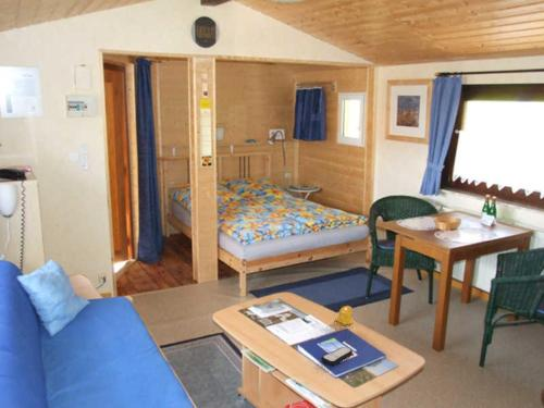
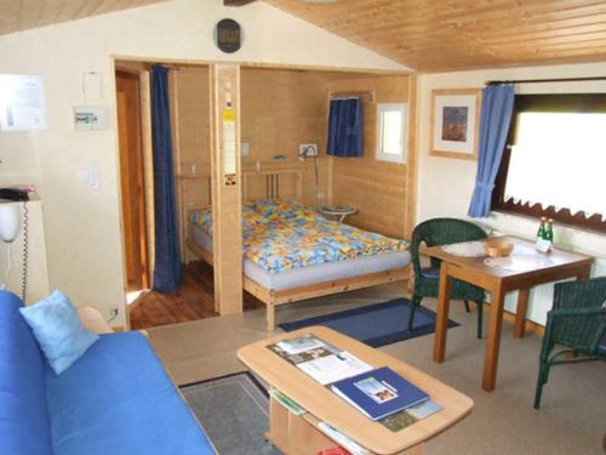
- remote control [321,346,354,367]
- candle [334,305,355,325]
